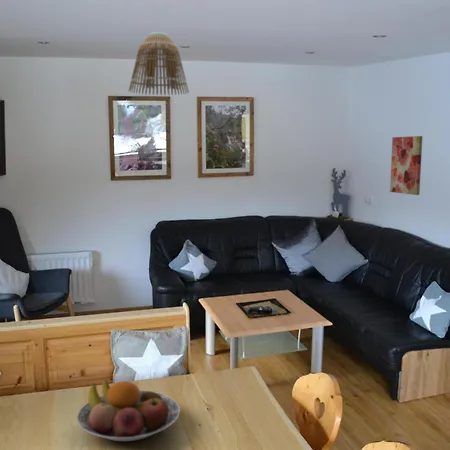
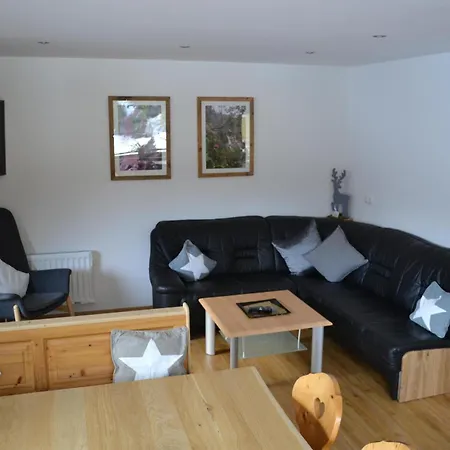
- lamp shade [128,31,190,96]
- fruit bowl [76,379,181,442]
- wall art [389,135,424,196]
